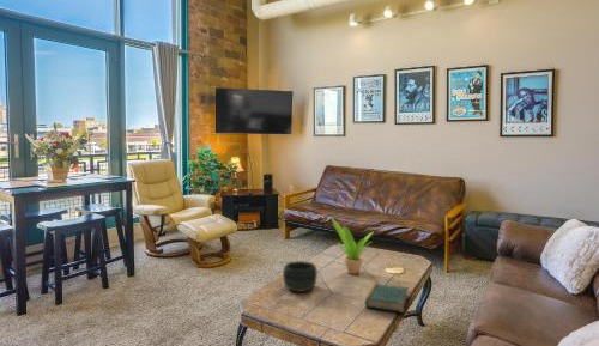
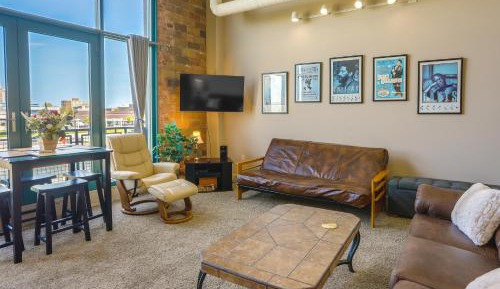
- bowl [282,260,319,293]
- potted plant [329,218,375,275]
- book [364,281,410,314]
